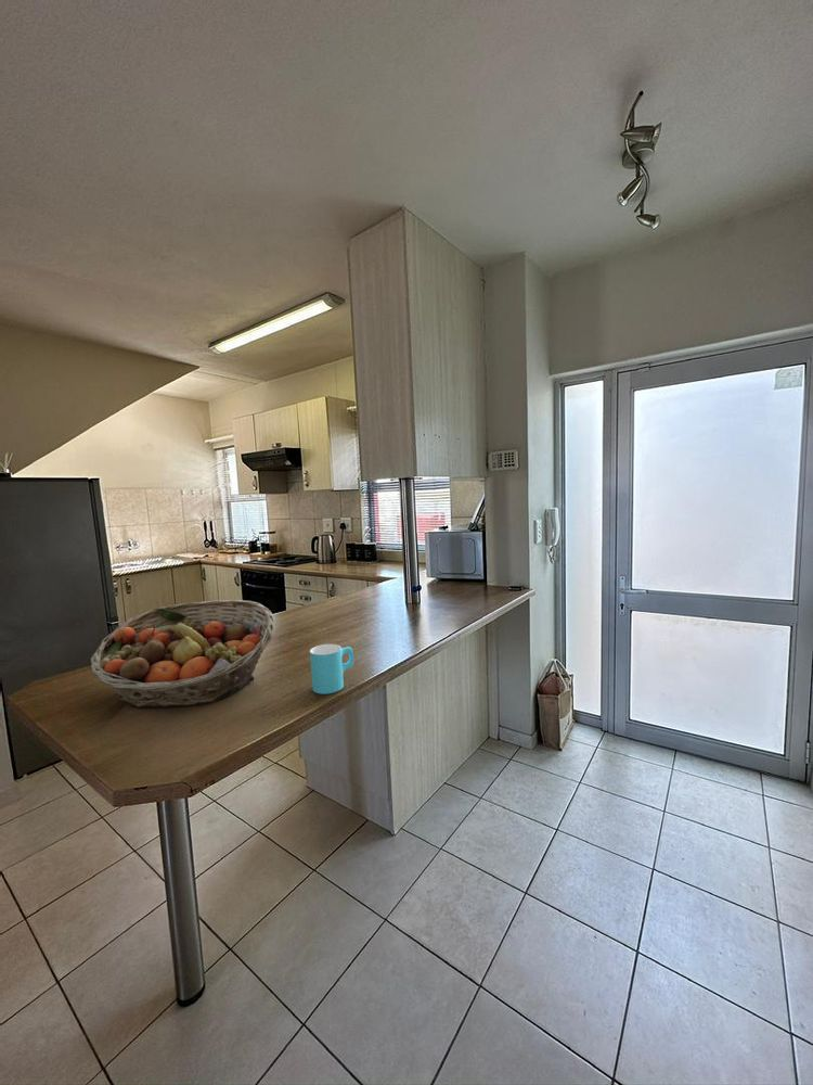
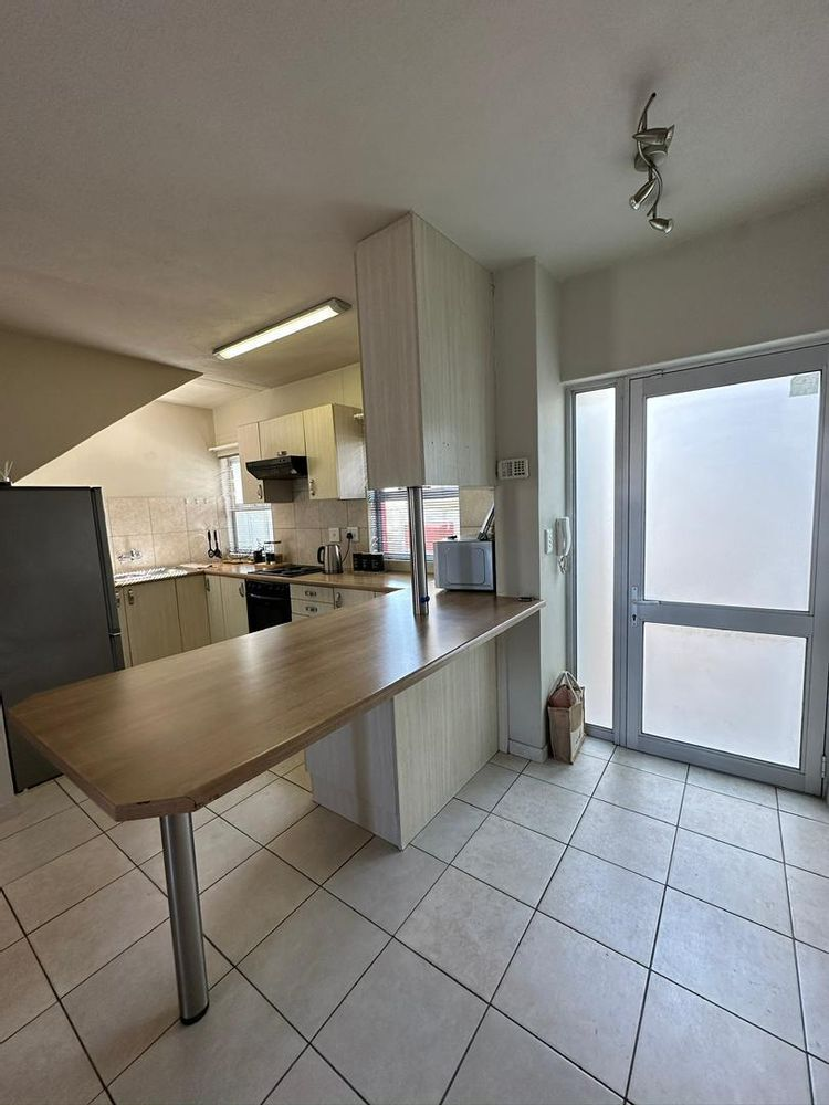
- fruit basket [90,599,276,710]
- cup [309,643,354,695]
